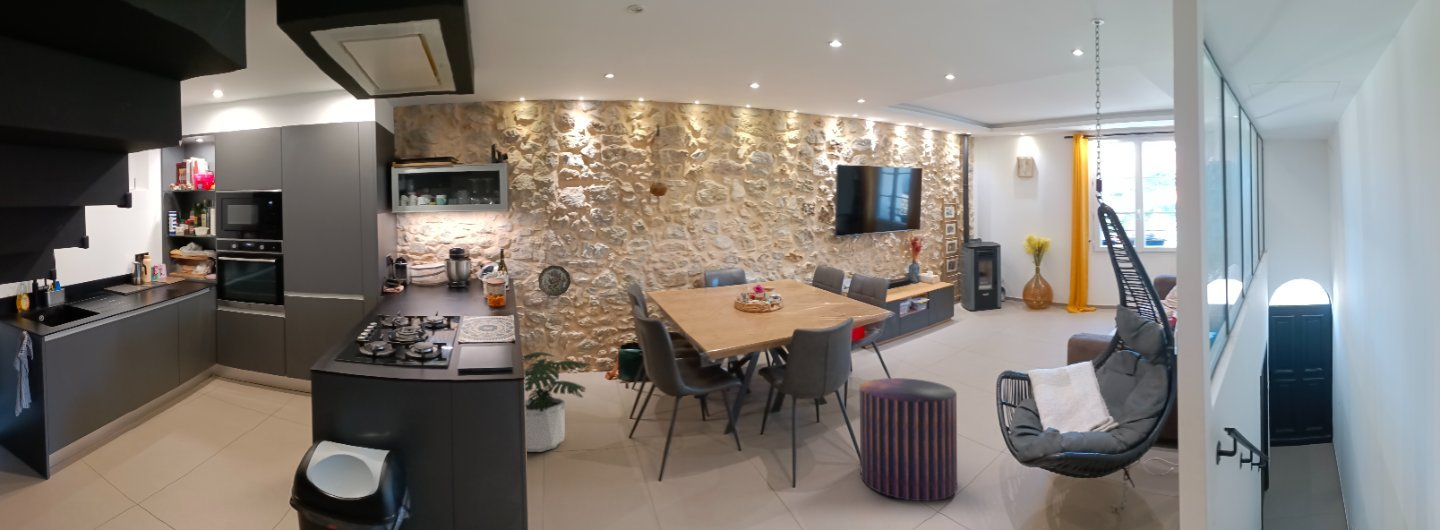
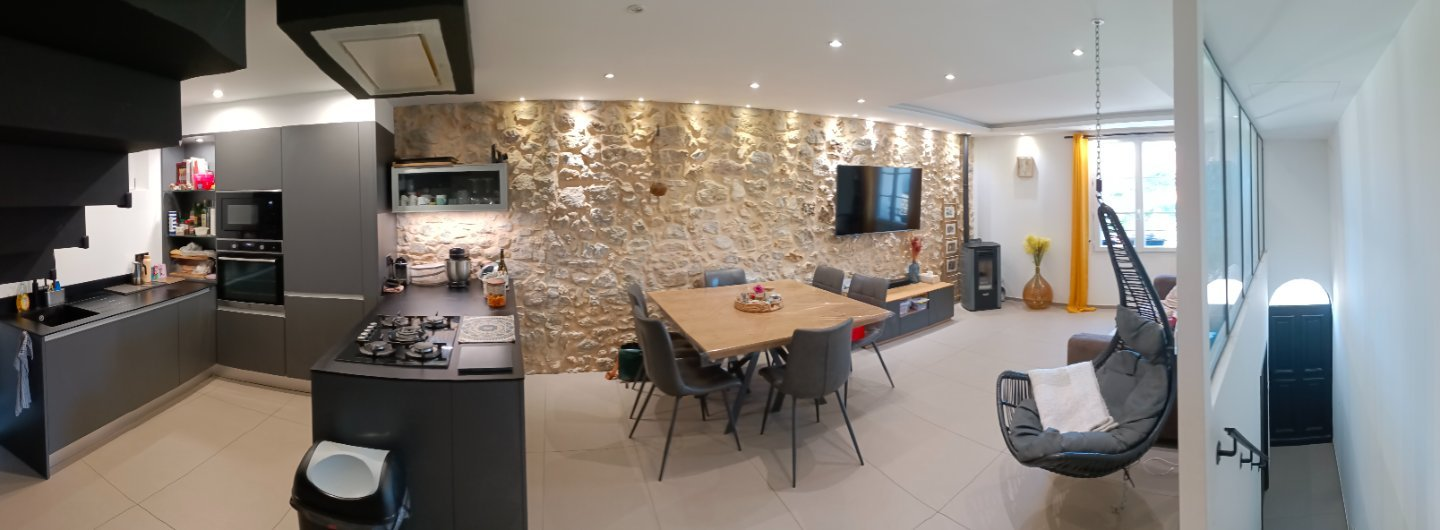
- decorative plate [537,264,572,297]
- pouf [859,377,958,502]
- potted plant [522,351,592,453]
